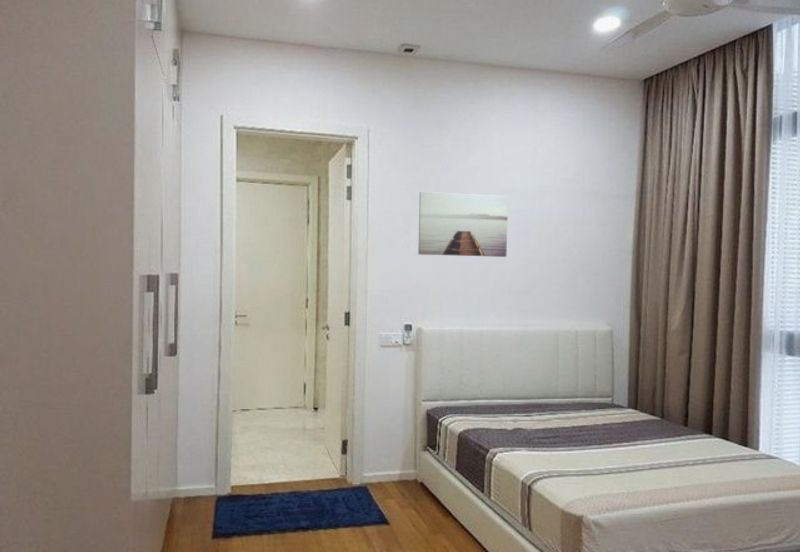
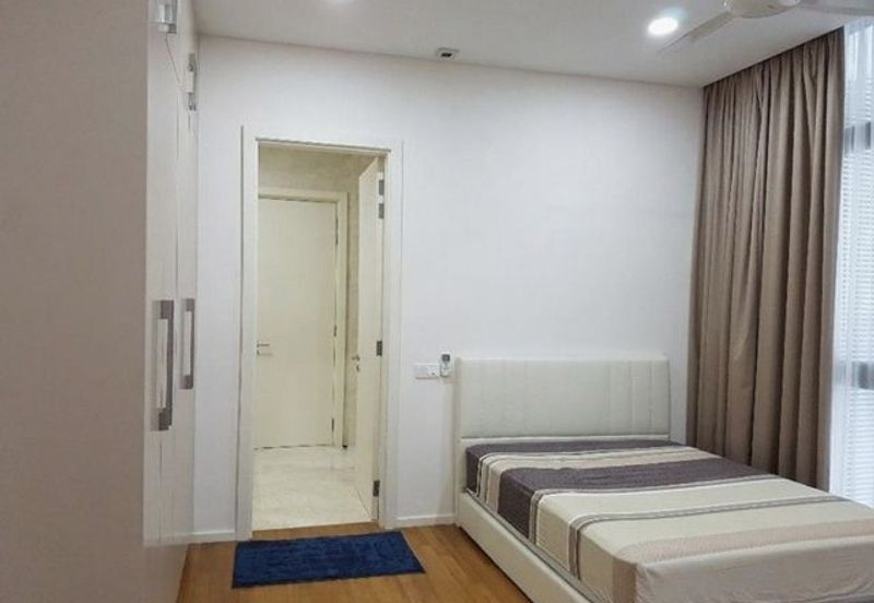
- wall art [417,191,509,258]
